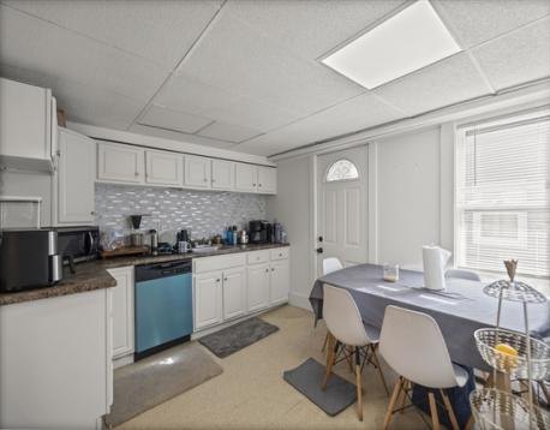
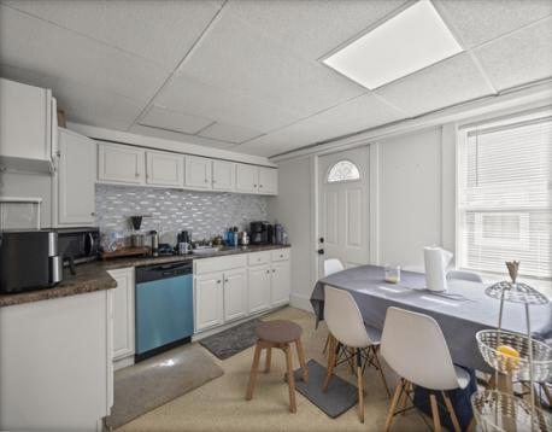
+ stool [245,319,310,414]
